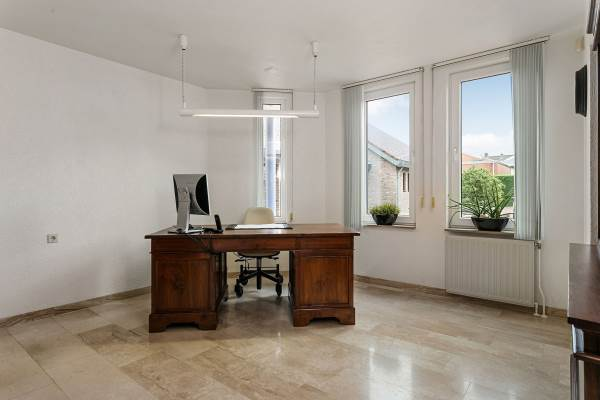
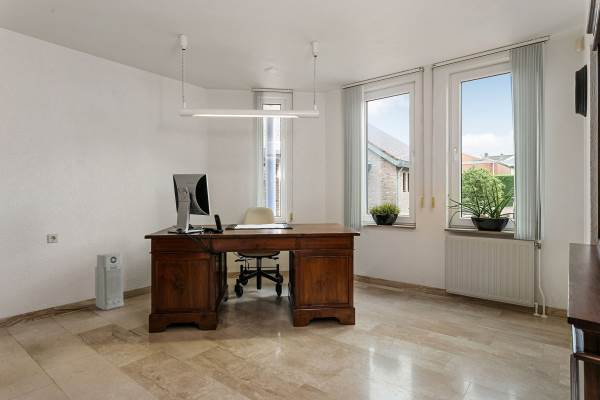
+ air purifier [94,252,124,311]
